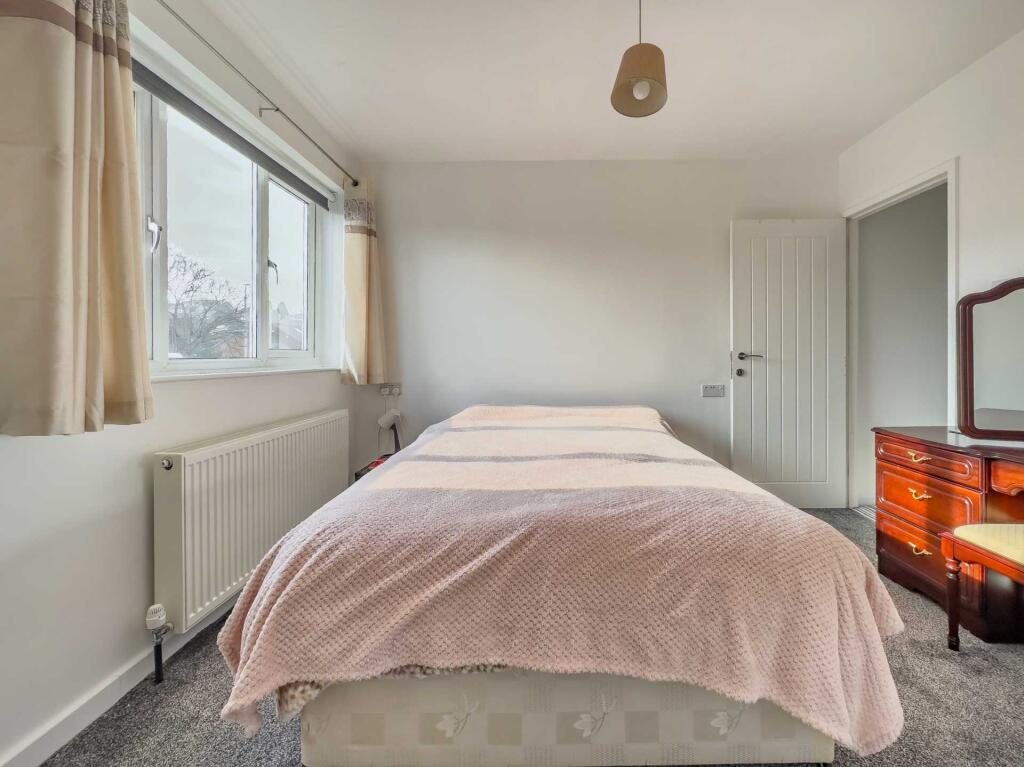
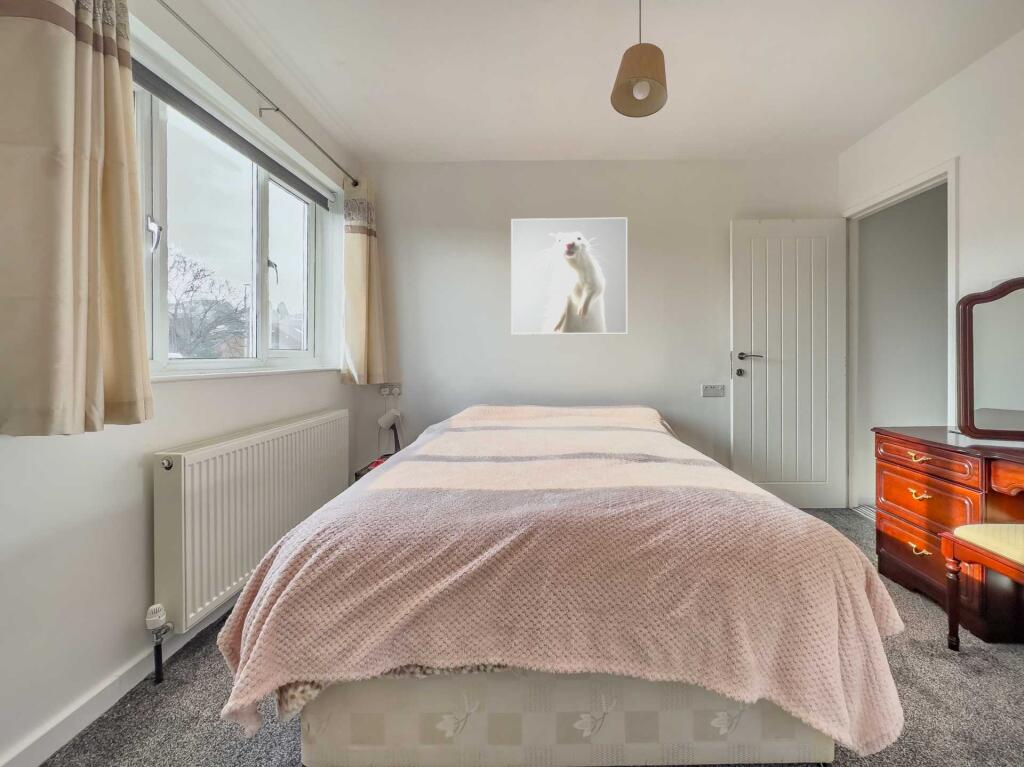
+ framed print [510,216,628,336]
